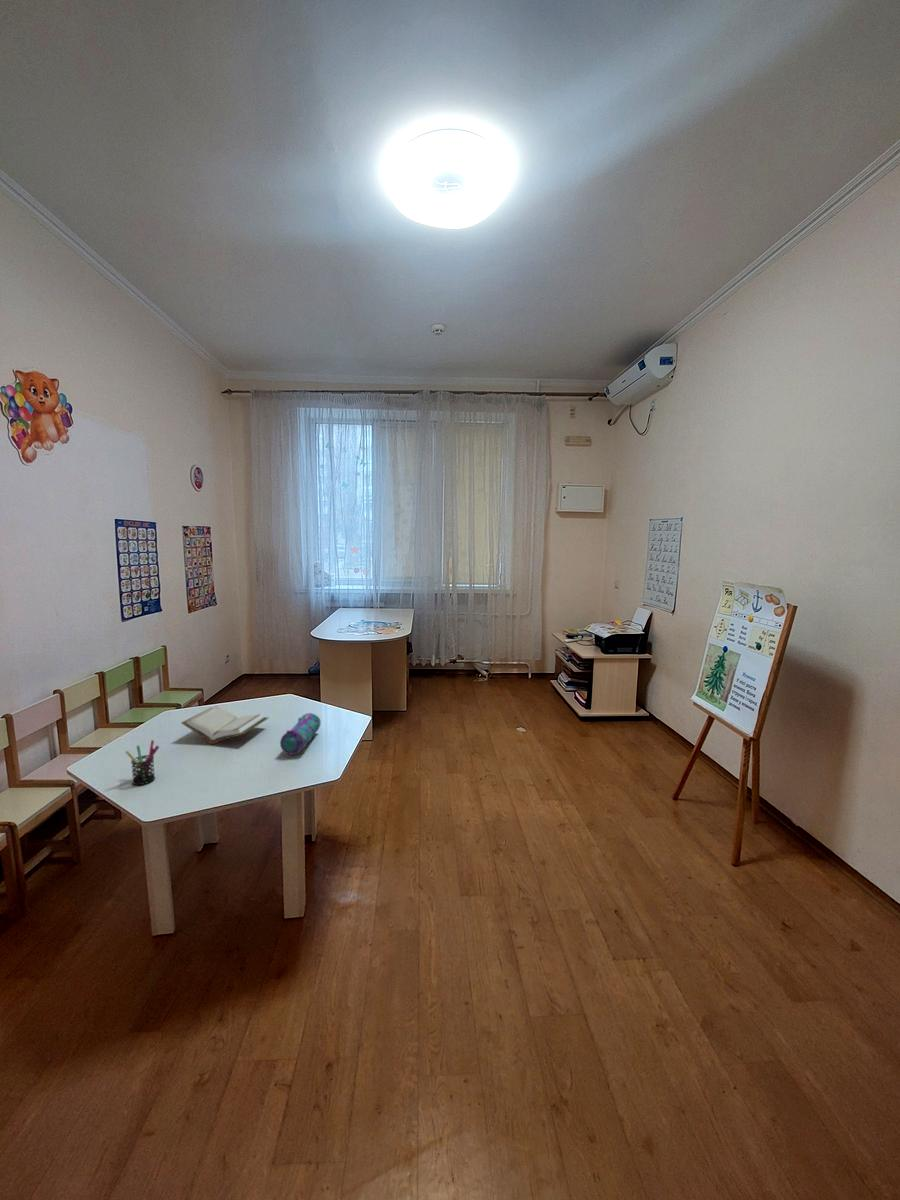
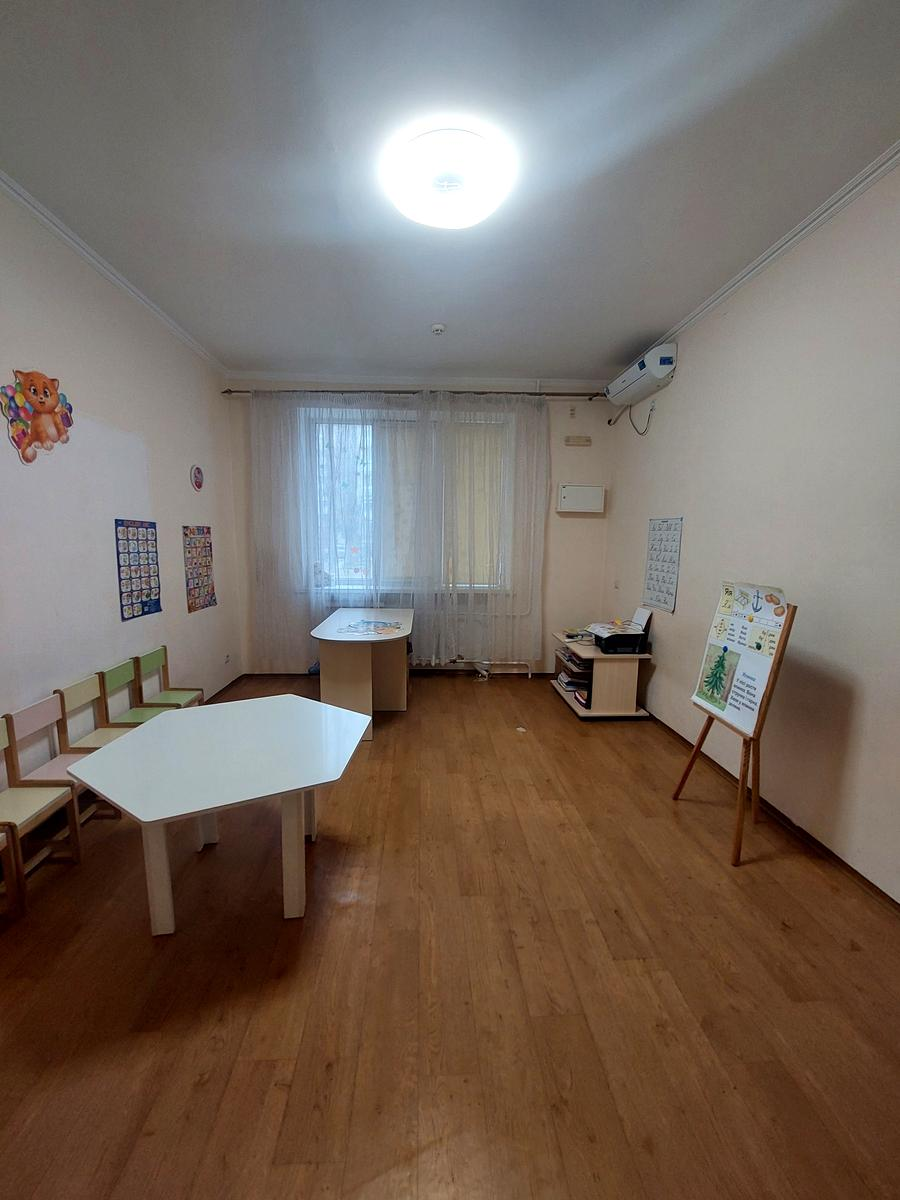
- book [180,705,270,745]
- pen holder [125,739,160,786]
- pencil case [279,712,322,756]
